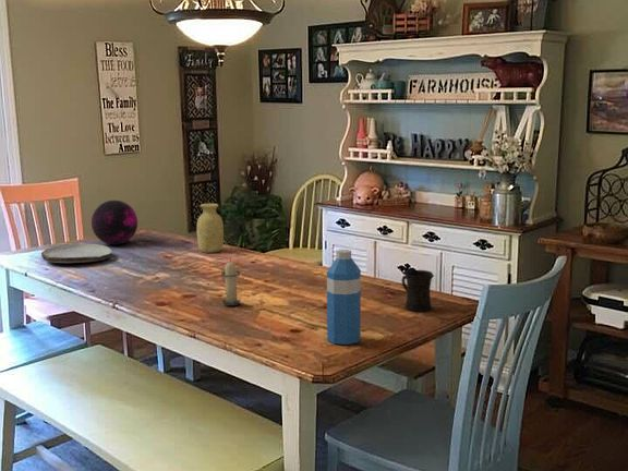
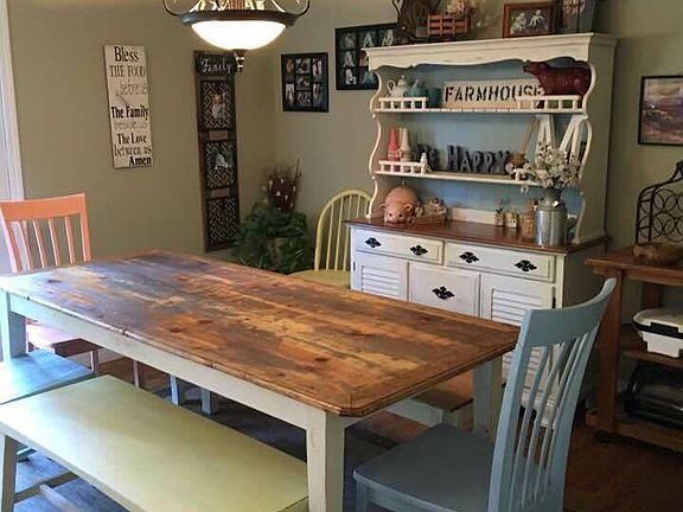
- decorative orb [90,200,138,246]
- vase [196,203,225,254]
- mug [401,269,435,312]
- water bottle [326,249,362,346]
- candle [220,258,242,306]
- plate [40,242,113,264]
